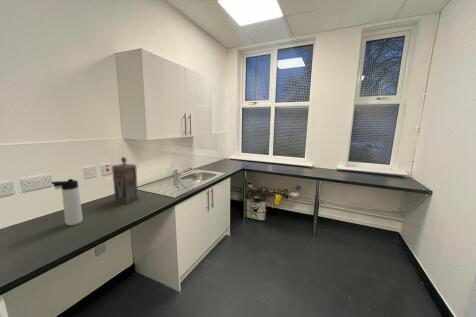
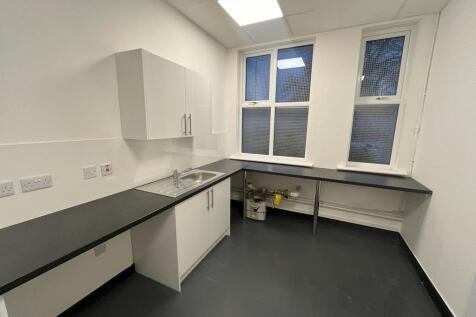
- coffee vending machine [111,156,139,205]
- thermos bottle [50,178,84,226]
